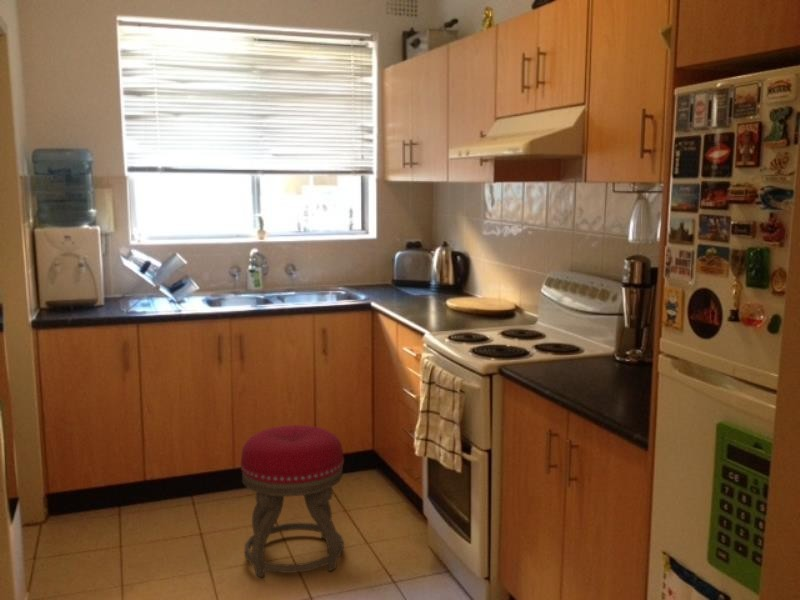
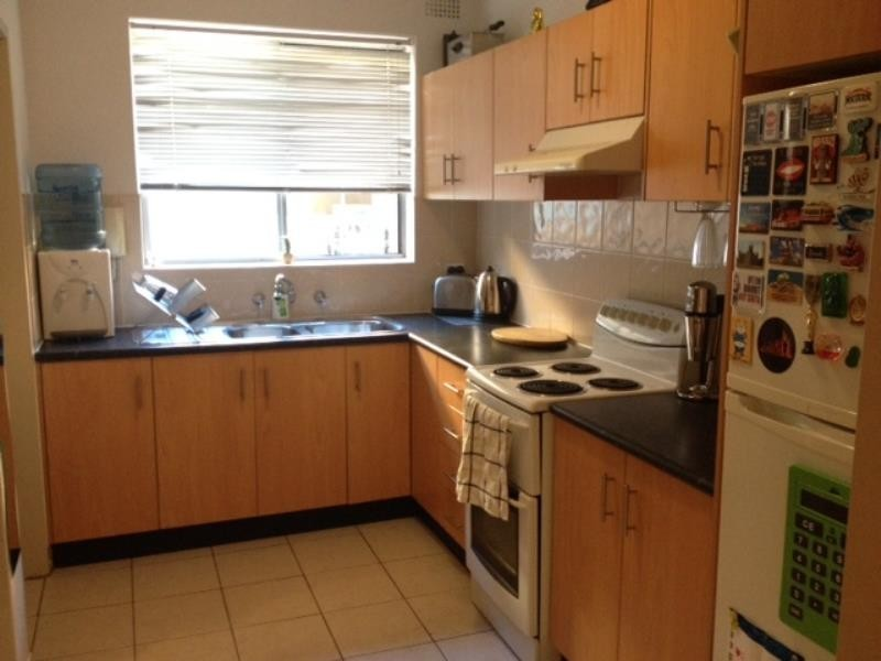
- stool [240,424,345,579]
